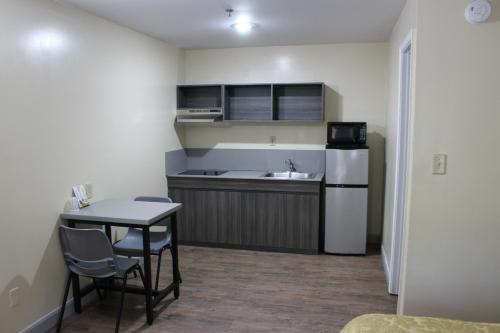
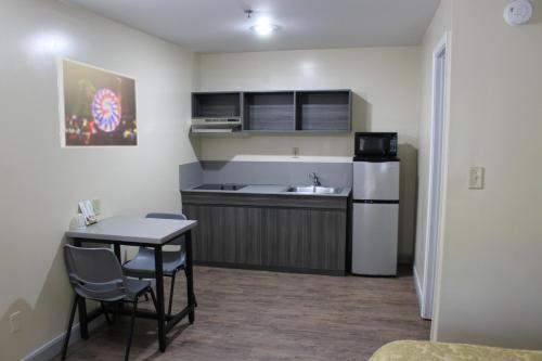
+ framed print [56,56,139,149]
